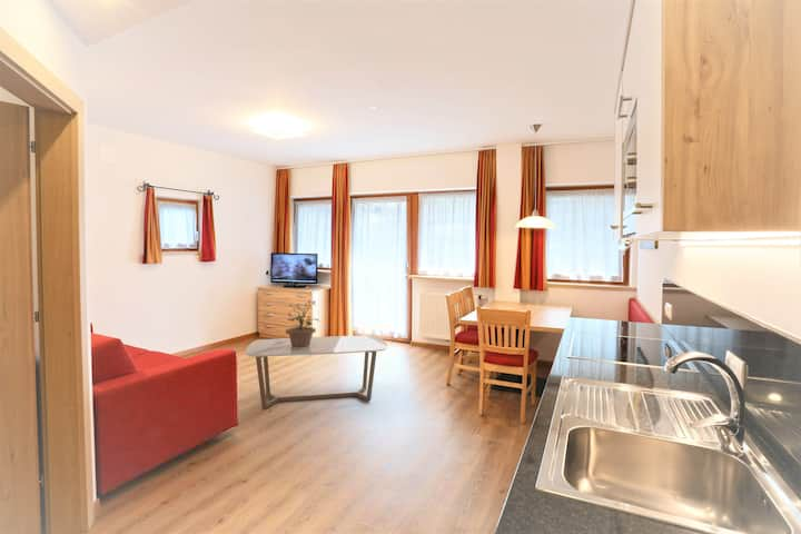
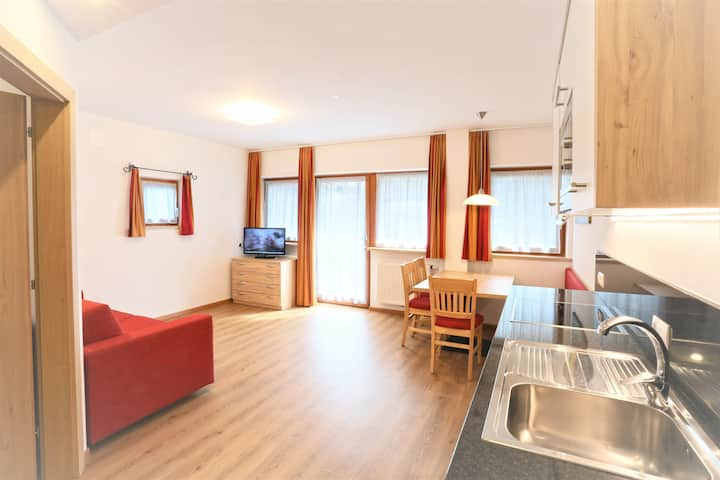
- coffee table [244,335,389,411]
- potted plant [285,299,320,348]
